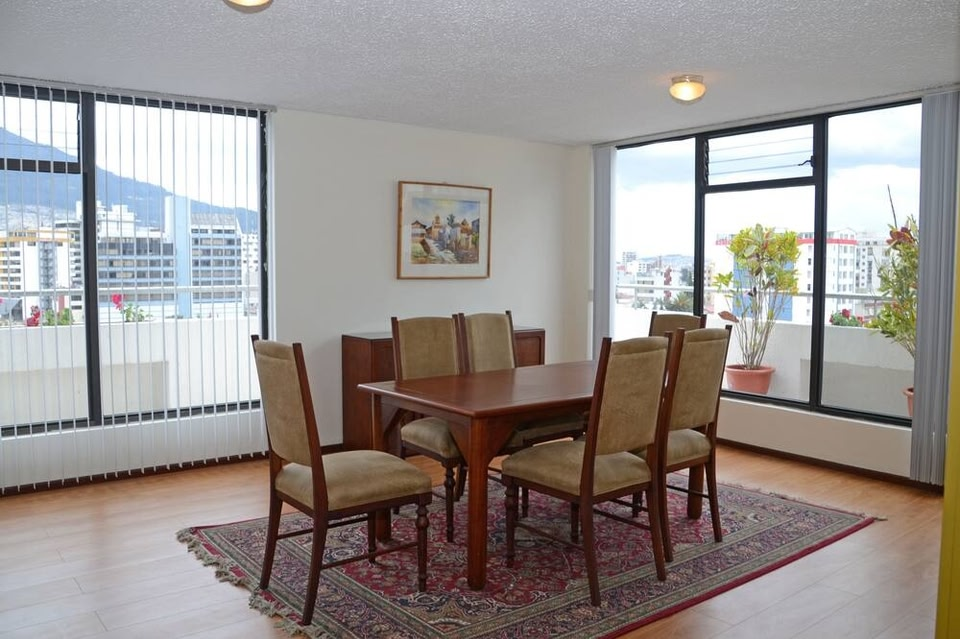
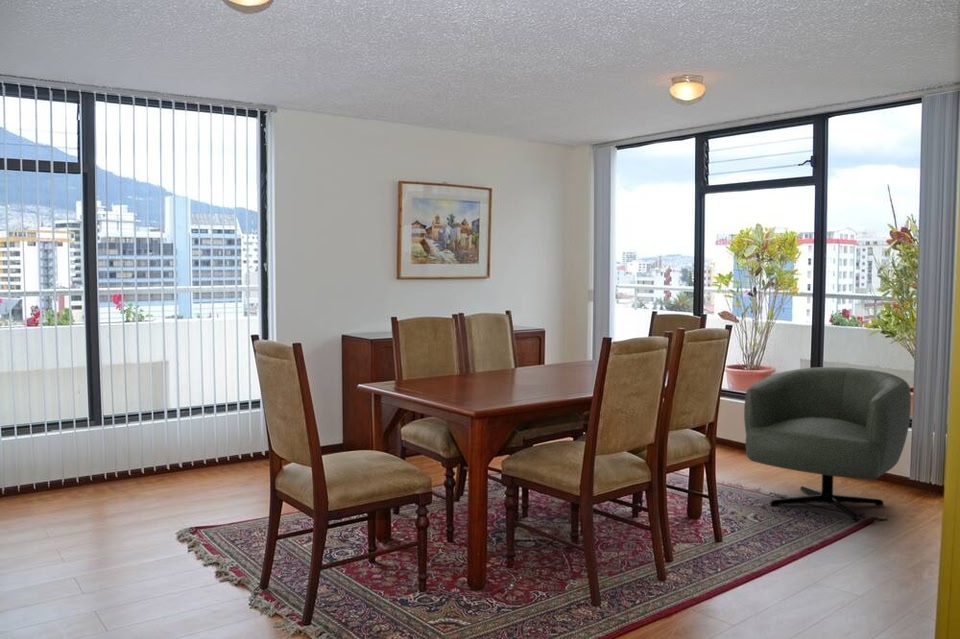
+ armchair [743,366,912,523]
